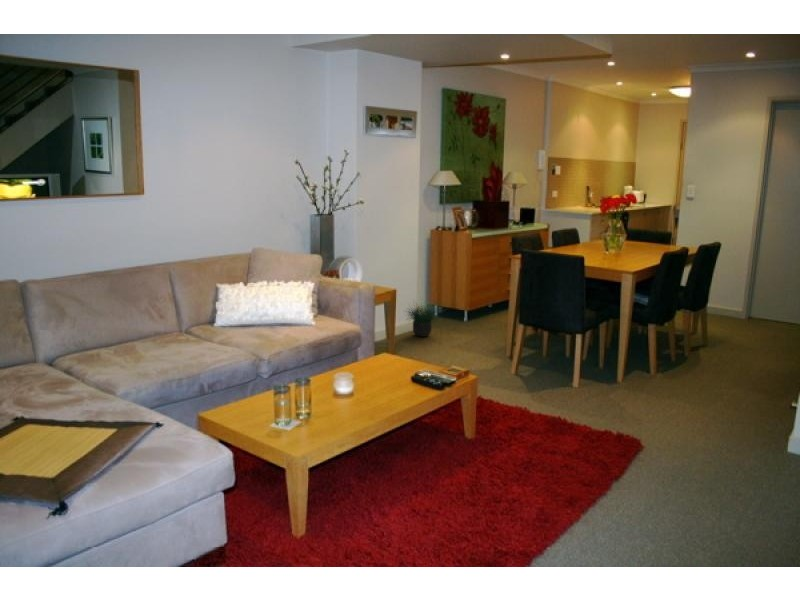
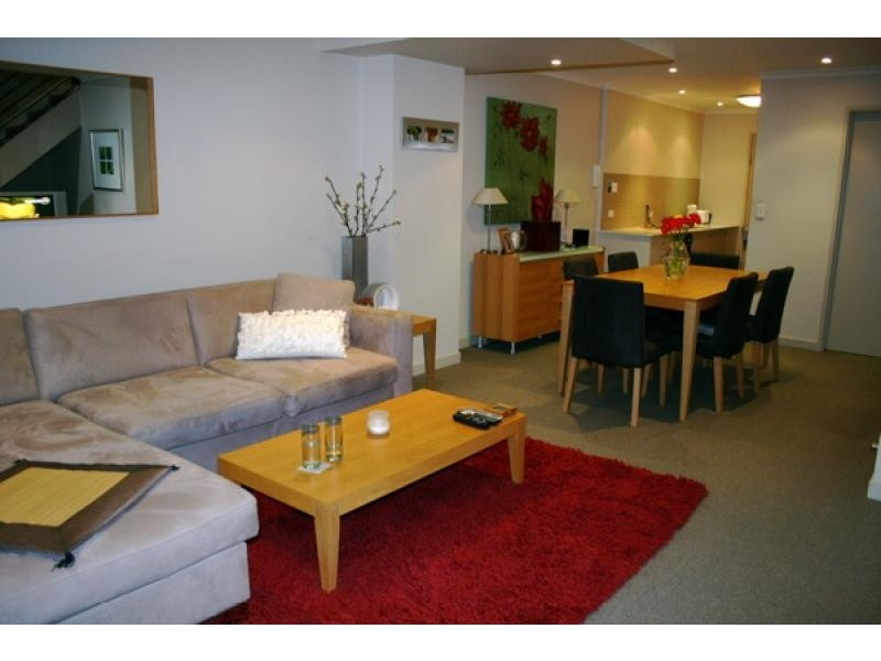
- potted plant [404,295,445,338]
